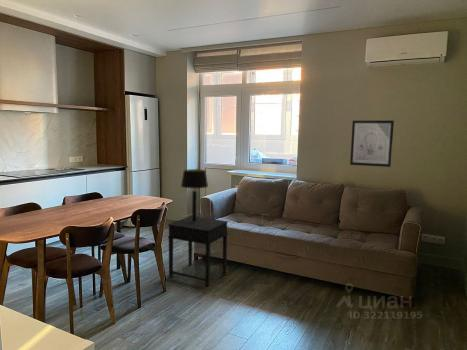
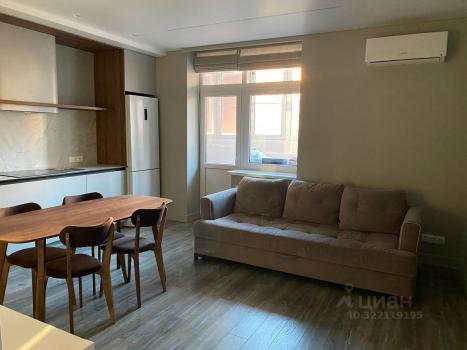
- table lamp [180,168,209,222]
- wall art [349,120,395,168]
- side table [167,215,229,287]
